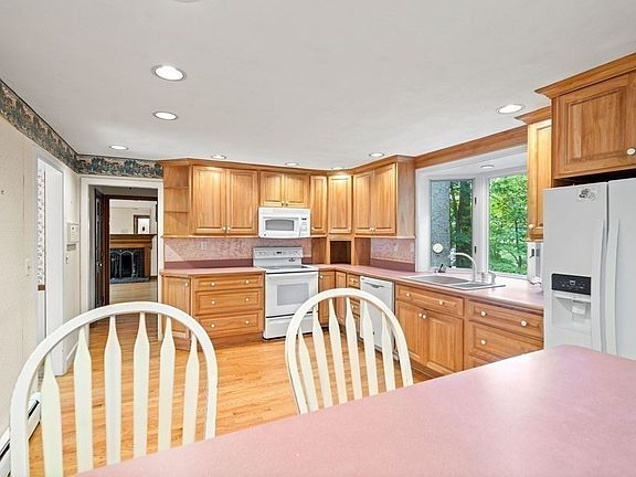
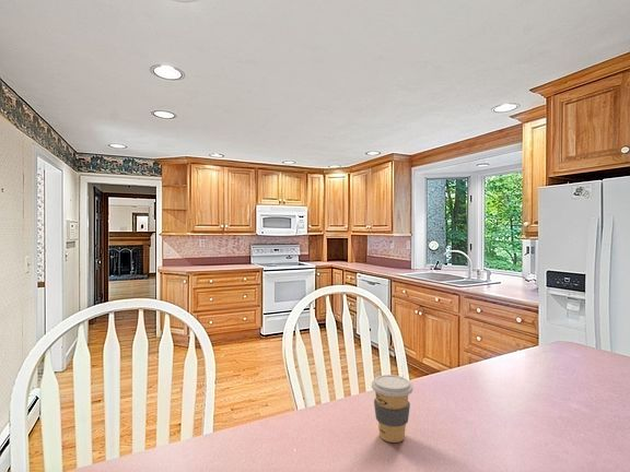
+ coffee cup [371,374,415,444]
